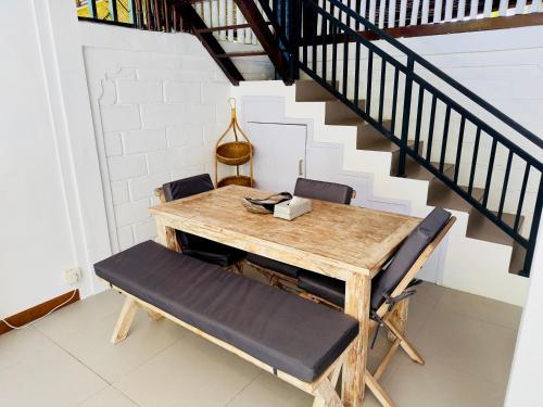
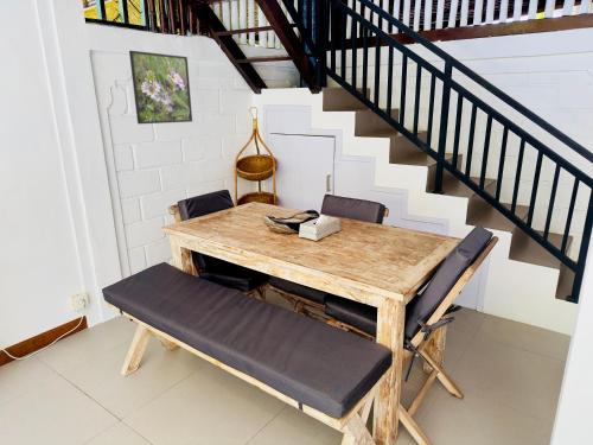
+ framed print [128,50,193,125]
